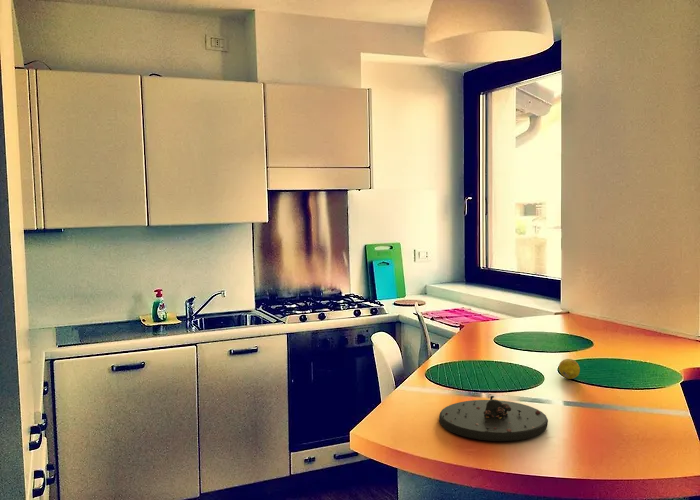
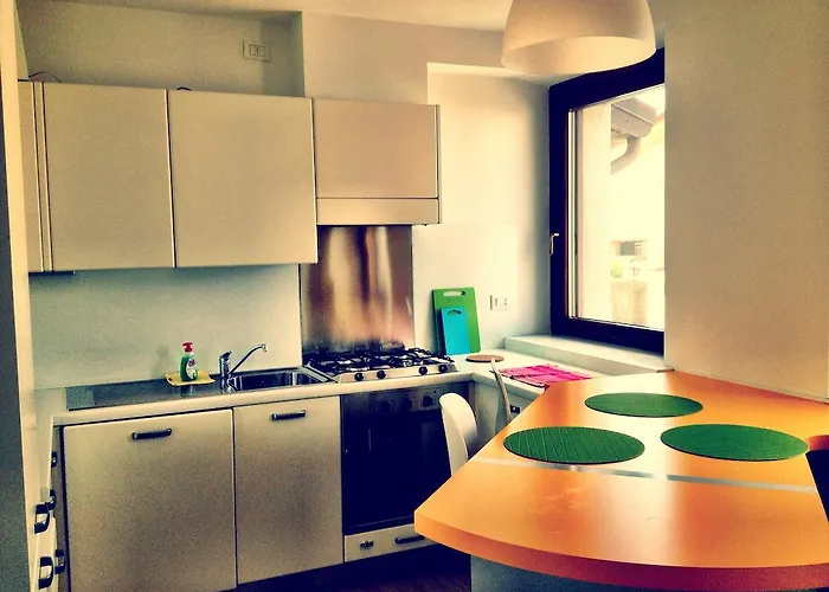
- plate [438,395,549,442]
- fruit [558,358,581,380]
